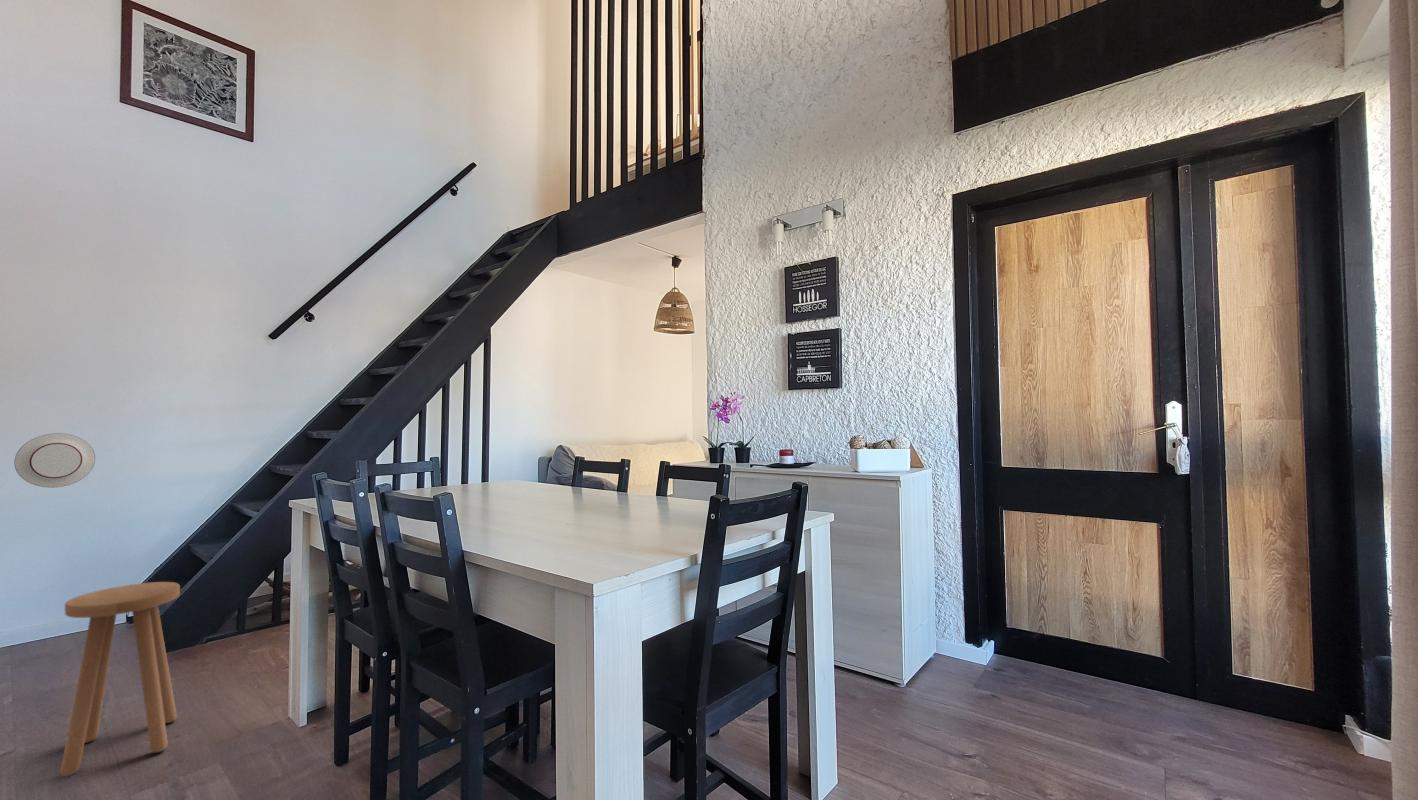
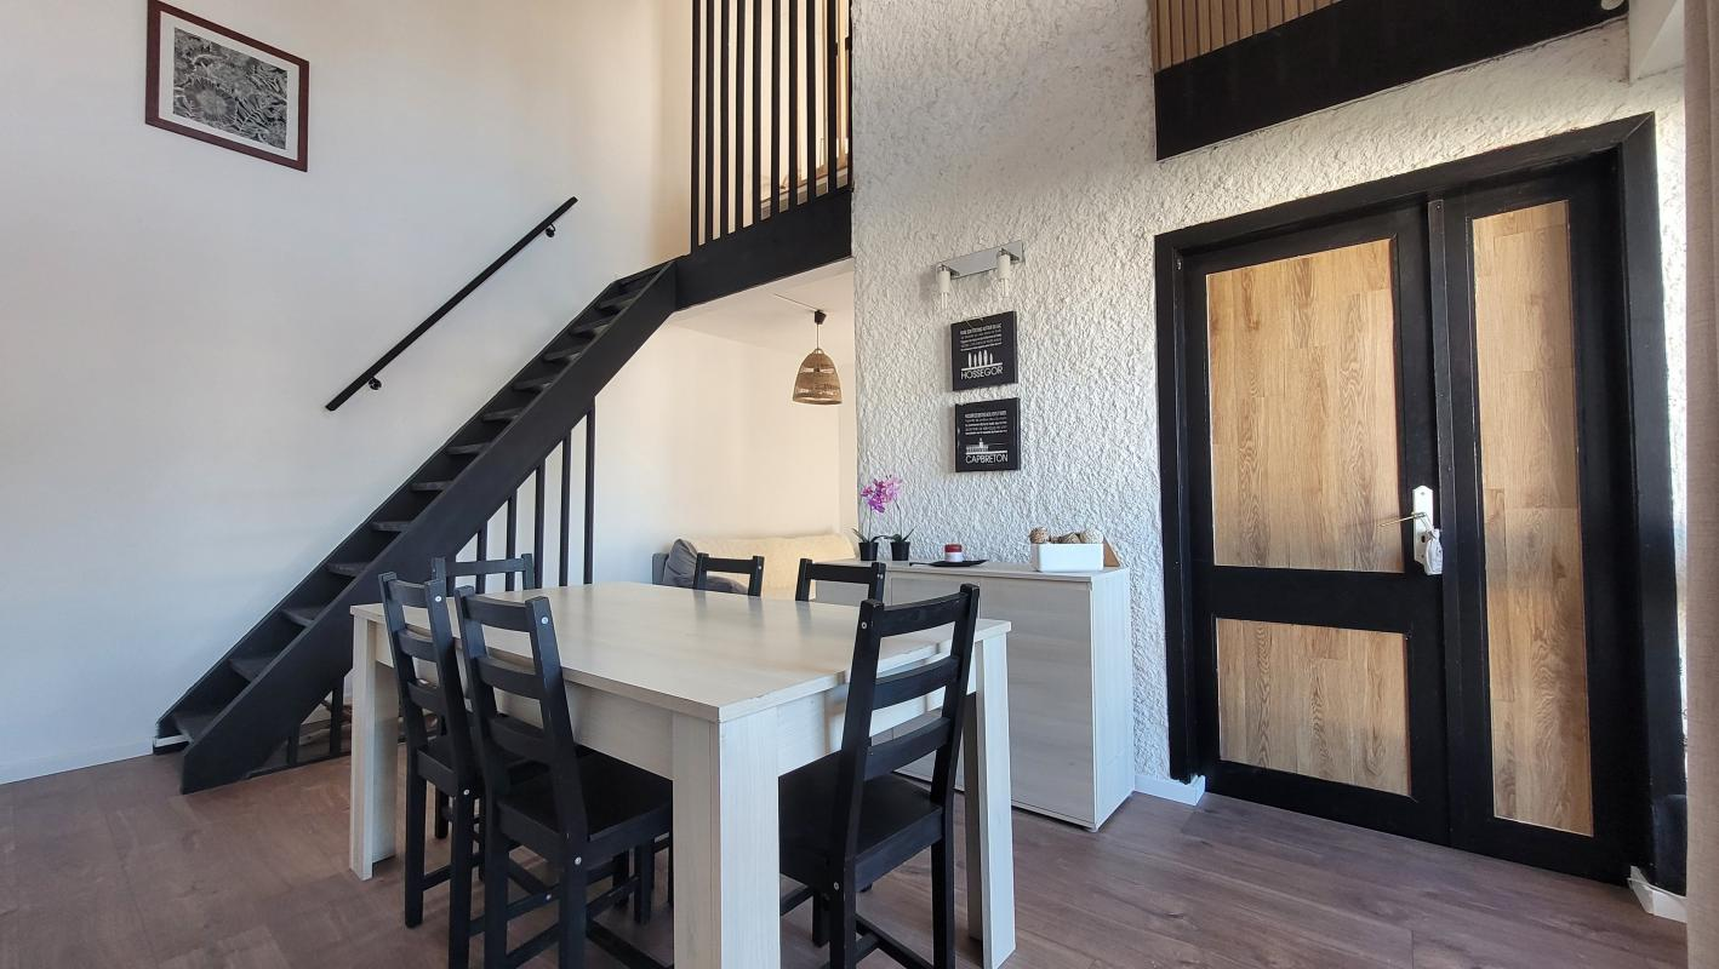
- decorative plate [13,432,96,489]
- stool [59,581,181,777]
